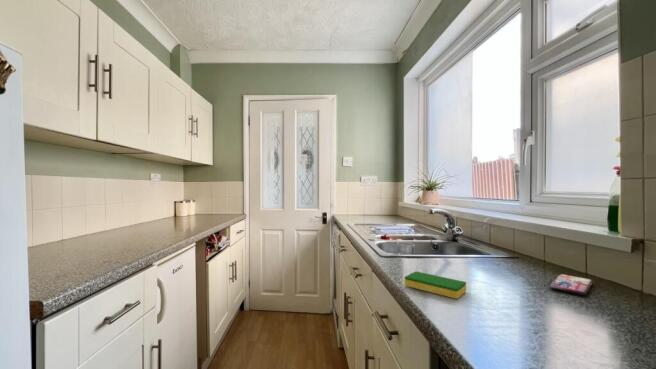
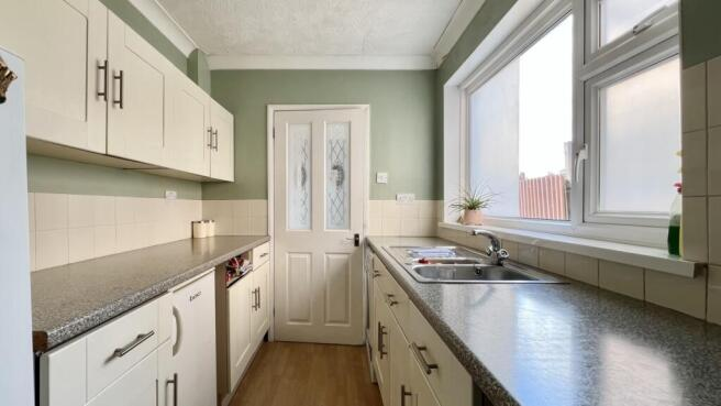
- smartphone [548,273,594,296]
- dish sponge [404,270,467,300]
